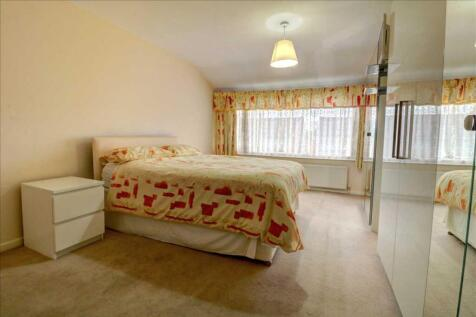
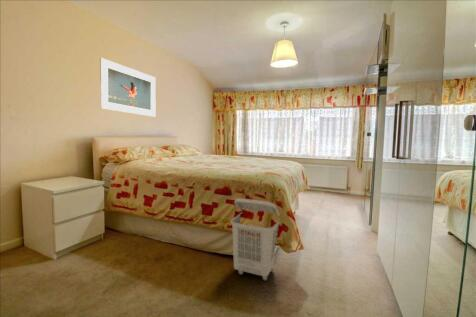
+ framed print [99,57,157,118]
+ laundry basket [230,197,280,282]
